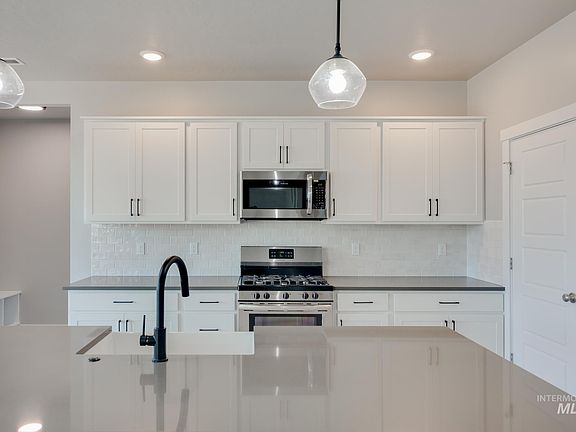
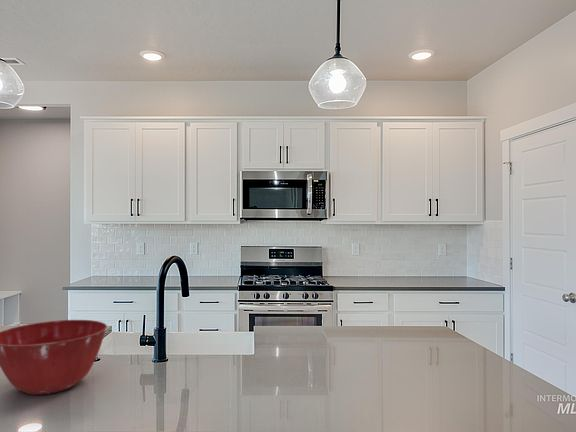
+ mixing bowl [0,319,108,396]
